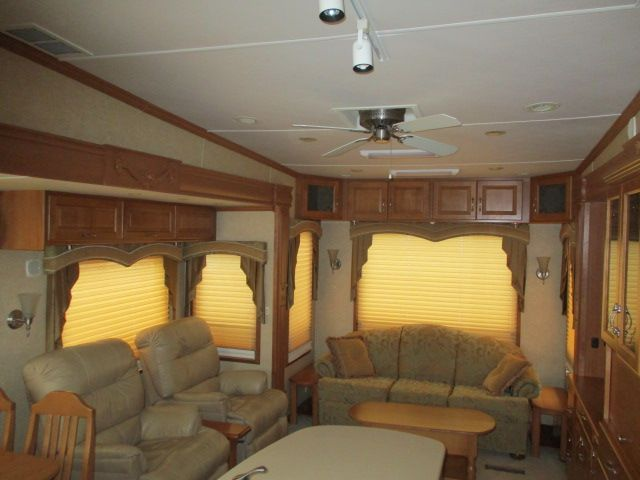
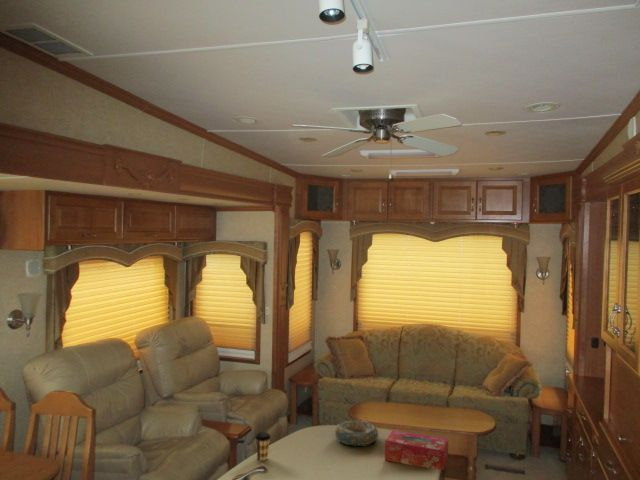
+ decorative bowl [334,420,380,447]
+ coffee cup [254,431,272,461]
+ tissue box [384,429,449,471]
